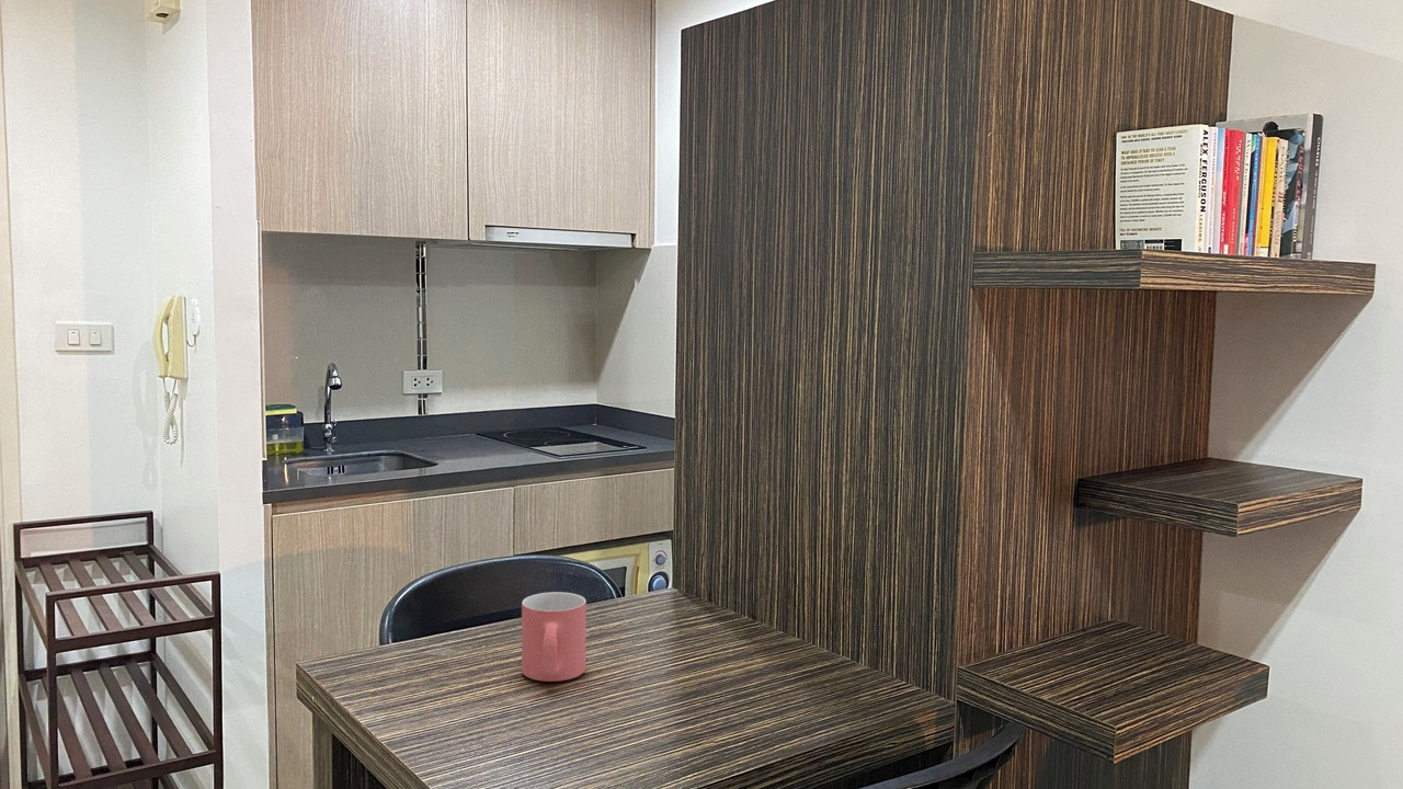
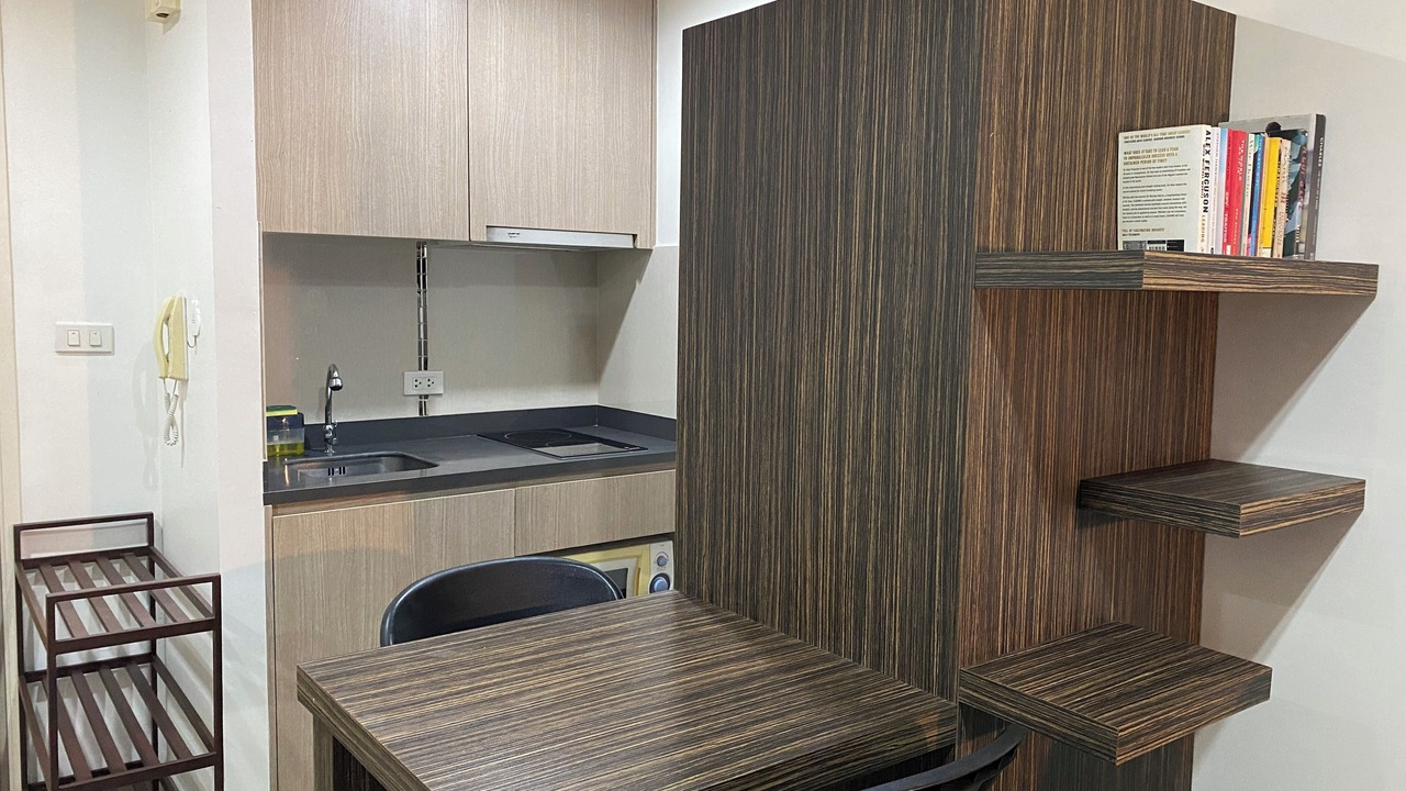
- mug [521,591,588,683]
